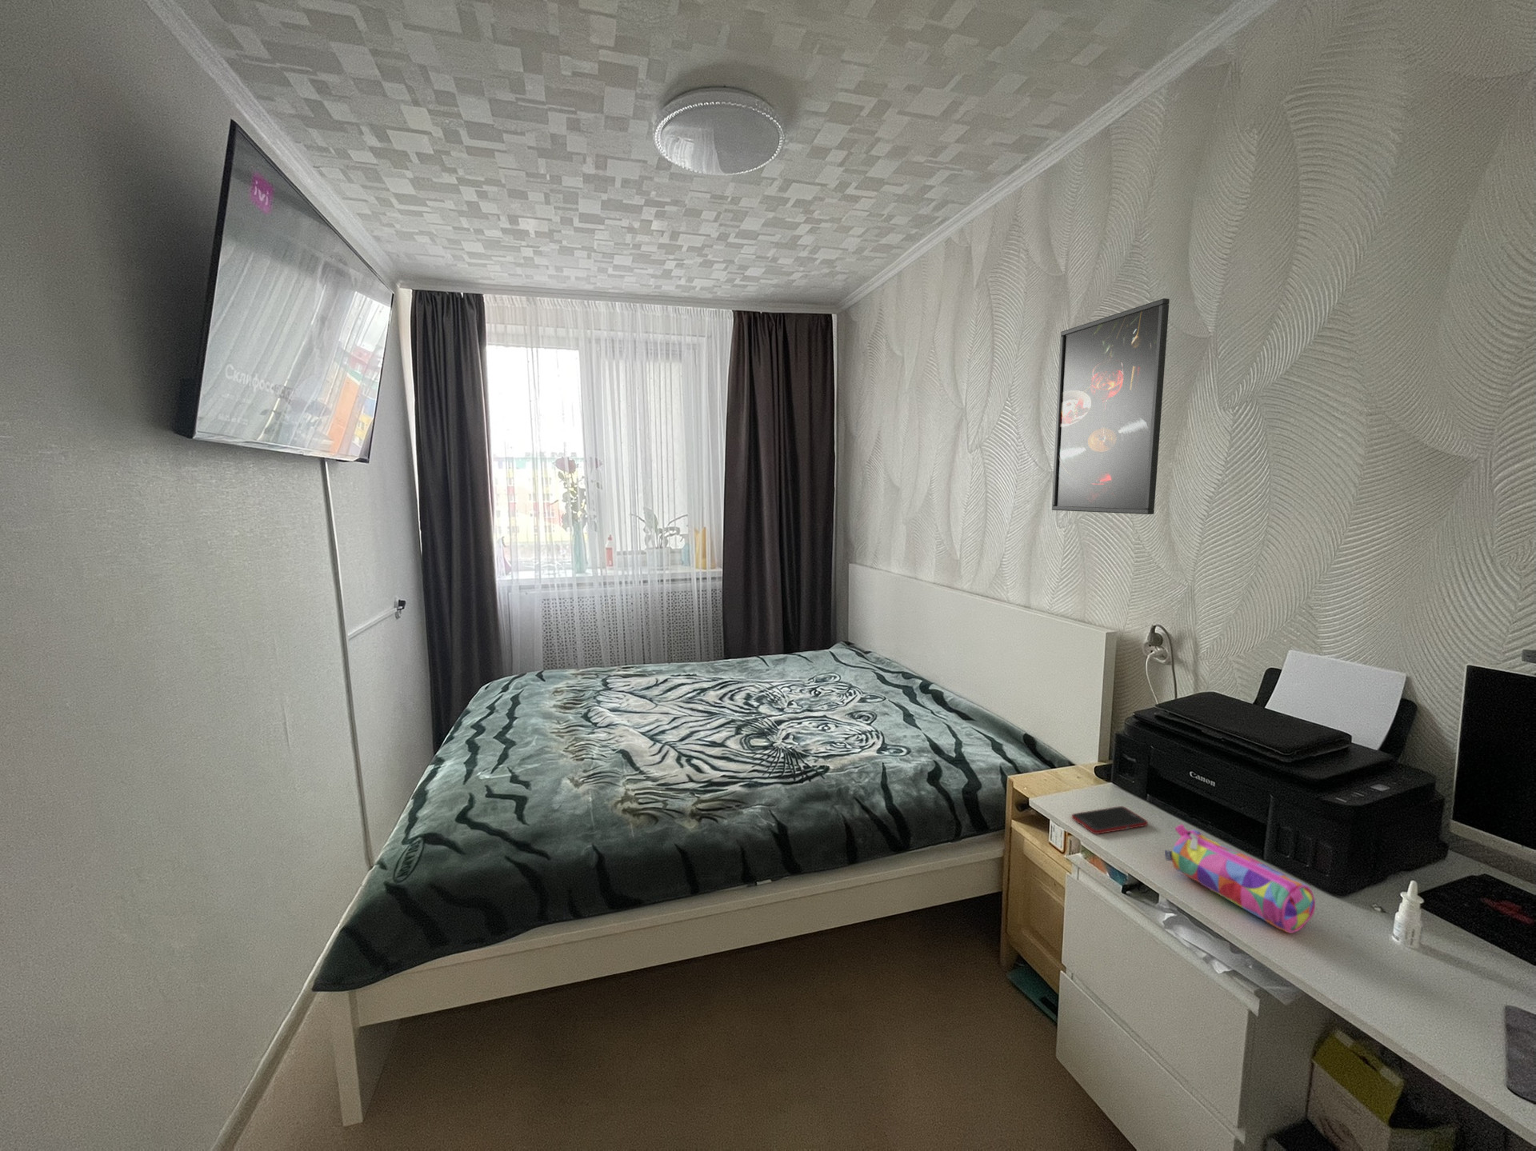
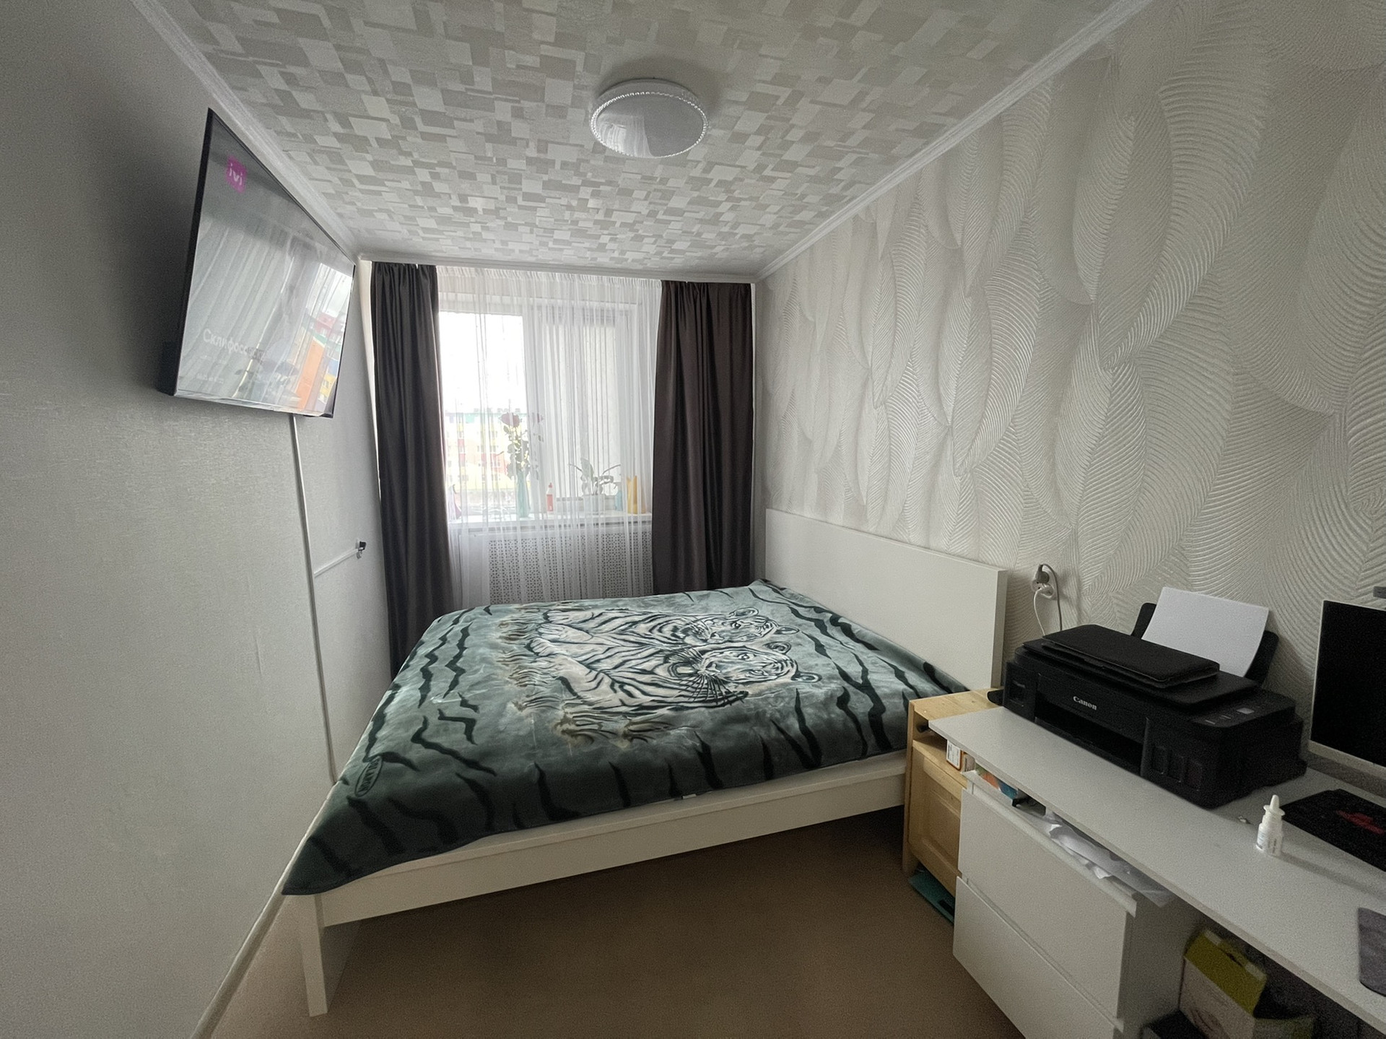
- cell phone [1072,805,1149,835]
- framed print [1051,297,1171,515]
- pencil case [1163,823,1316,935]
